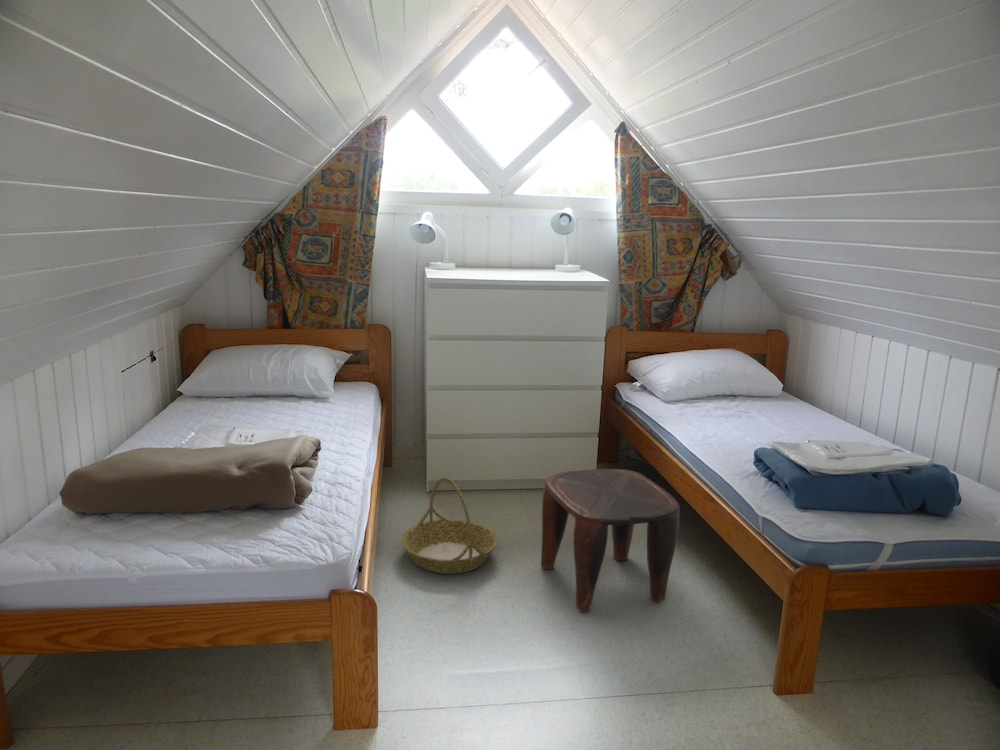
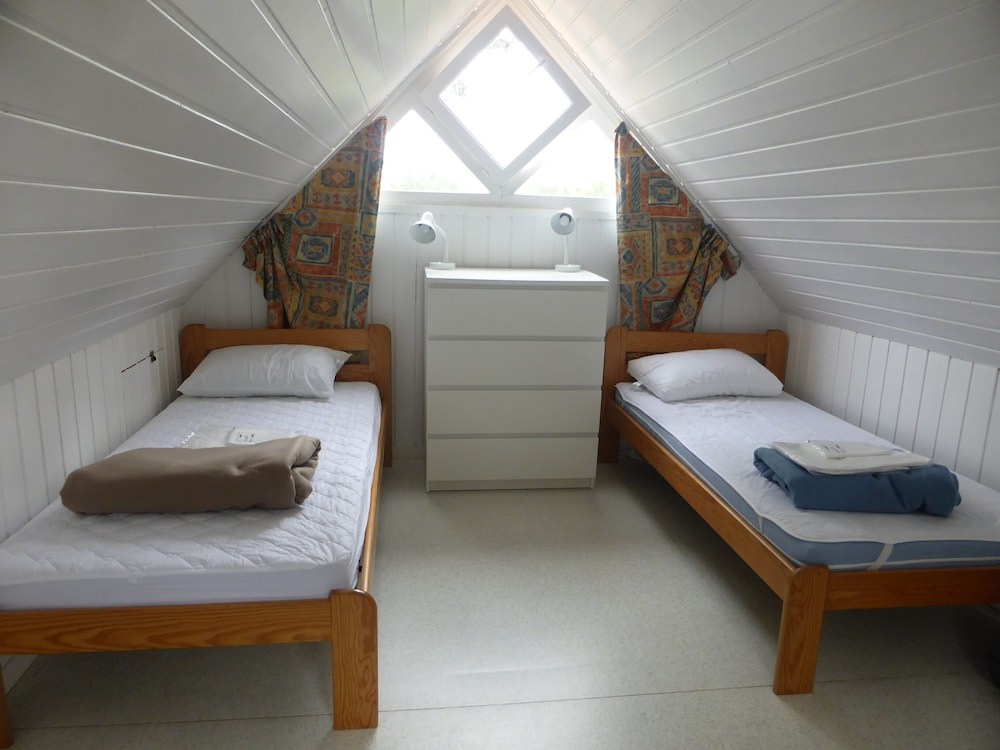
- stool [540,468,681,613]
- basket [401,476,499,575]
